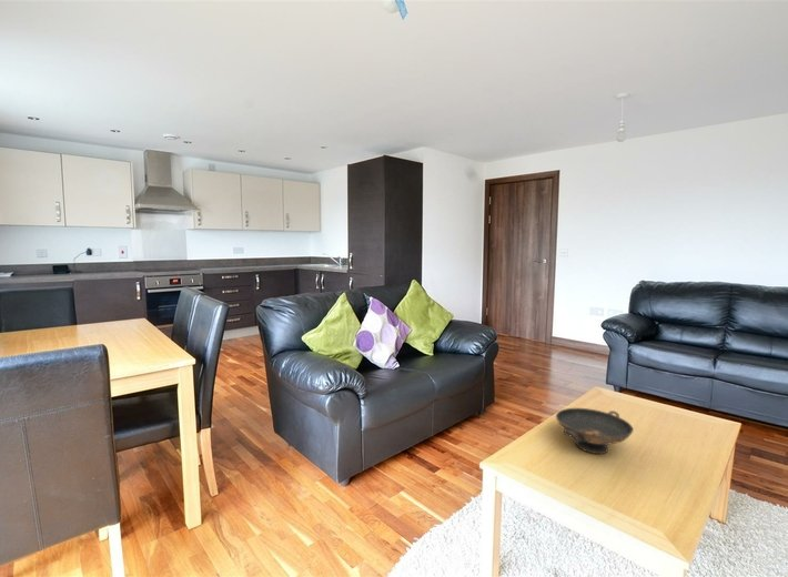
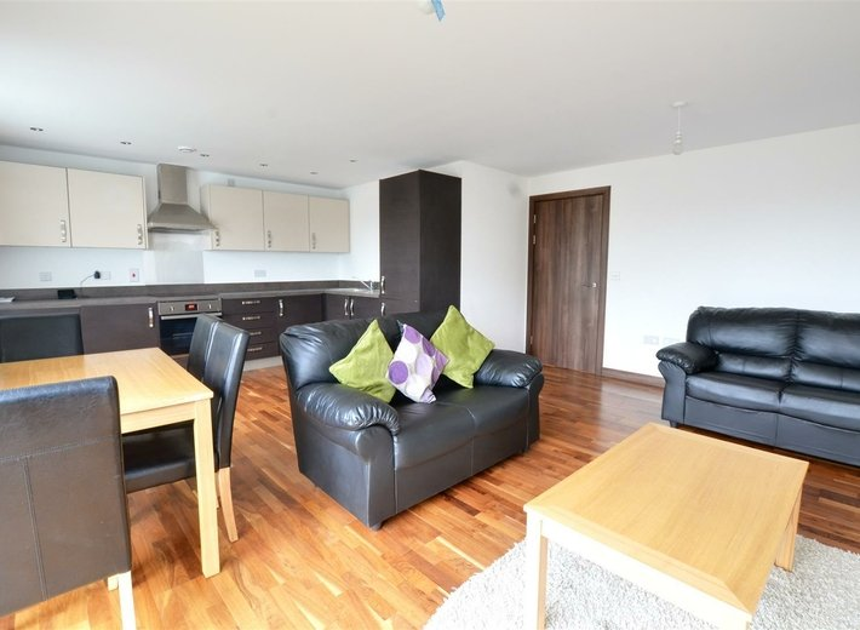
- decorative bowl [555,407,635,455]
